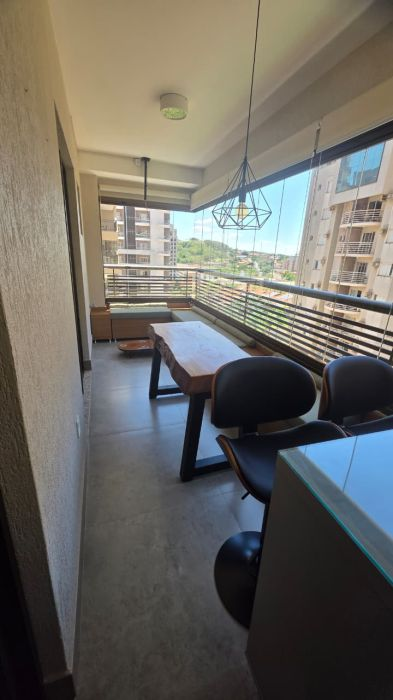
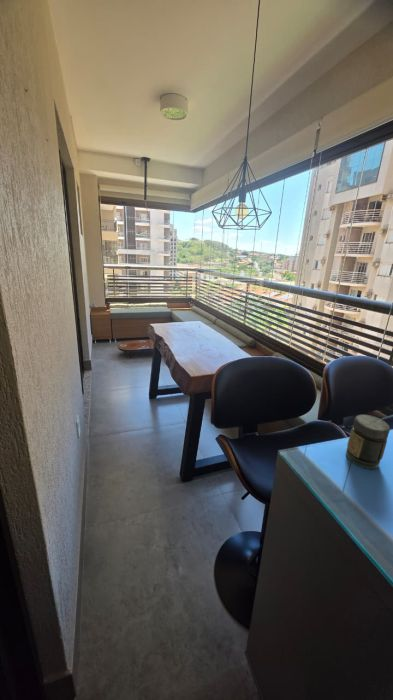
+ jar [345,414,391,470]
